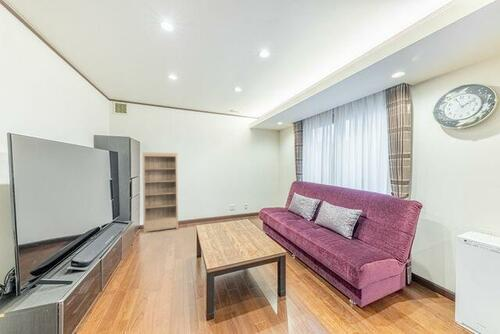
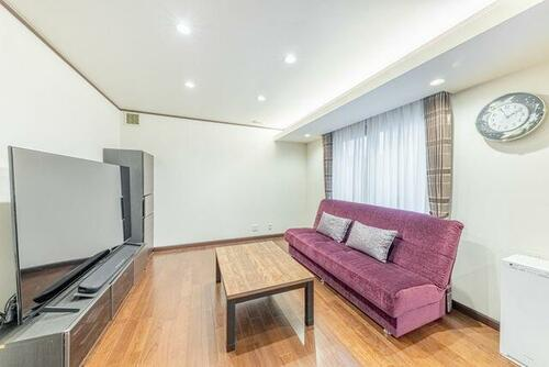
- bookshelf [141,152,179,235]
